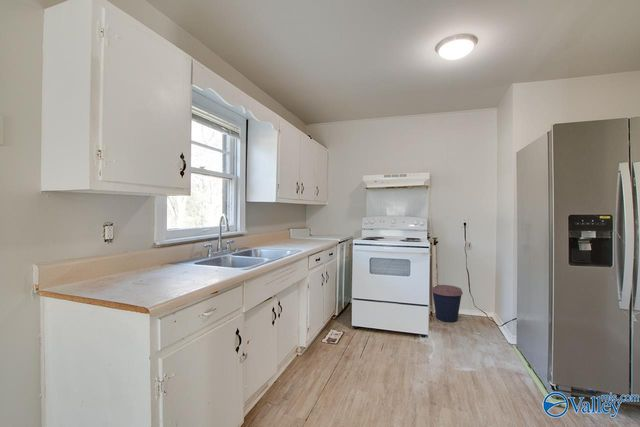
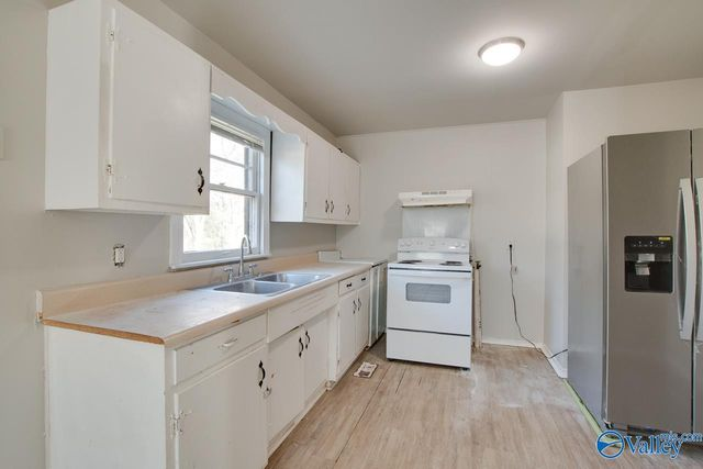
- coffee cup [431,284,464,323]
